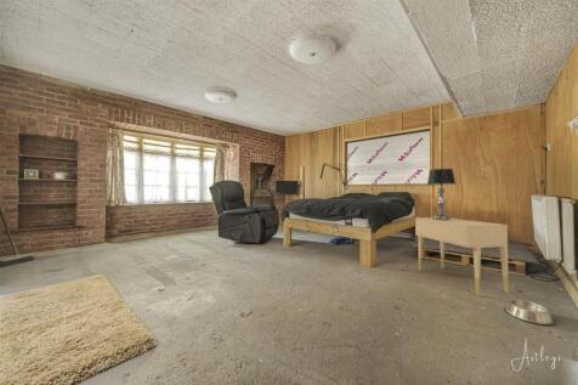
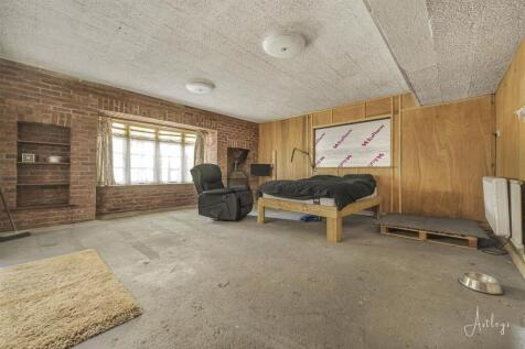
- nightstand [414,216,510,296]
- table lamp [426,168,457,220]
